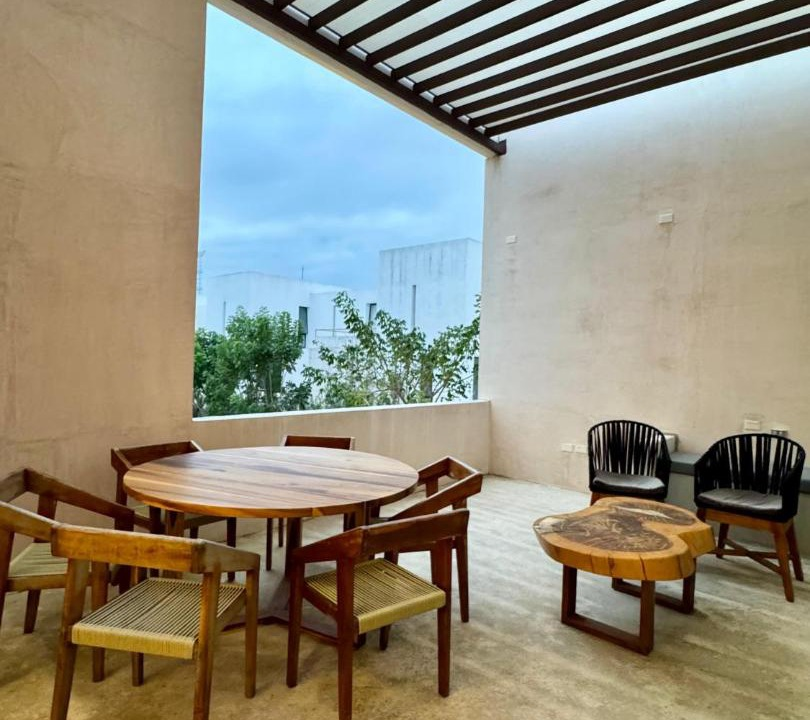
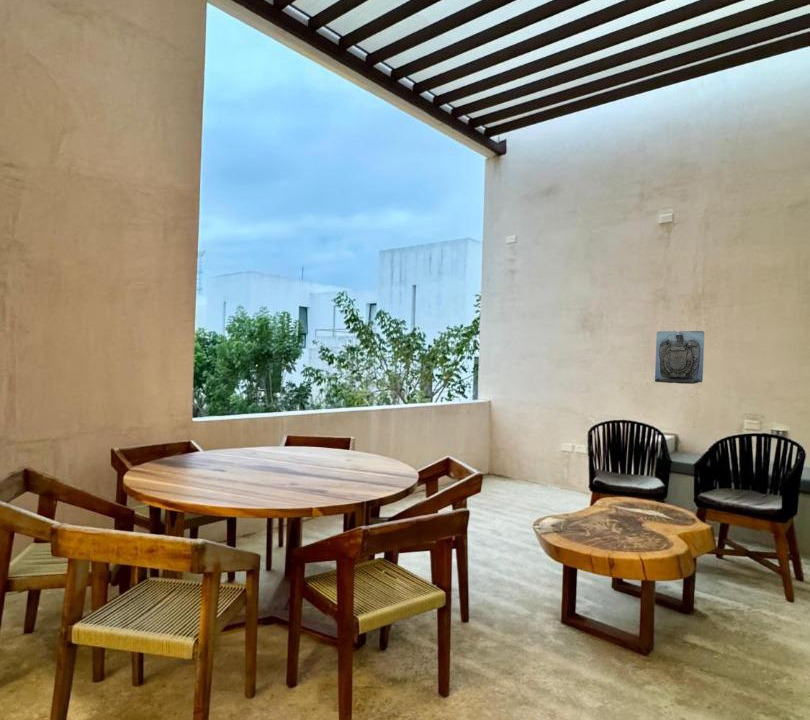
+ wall sculpture [654,330,705,385]
